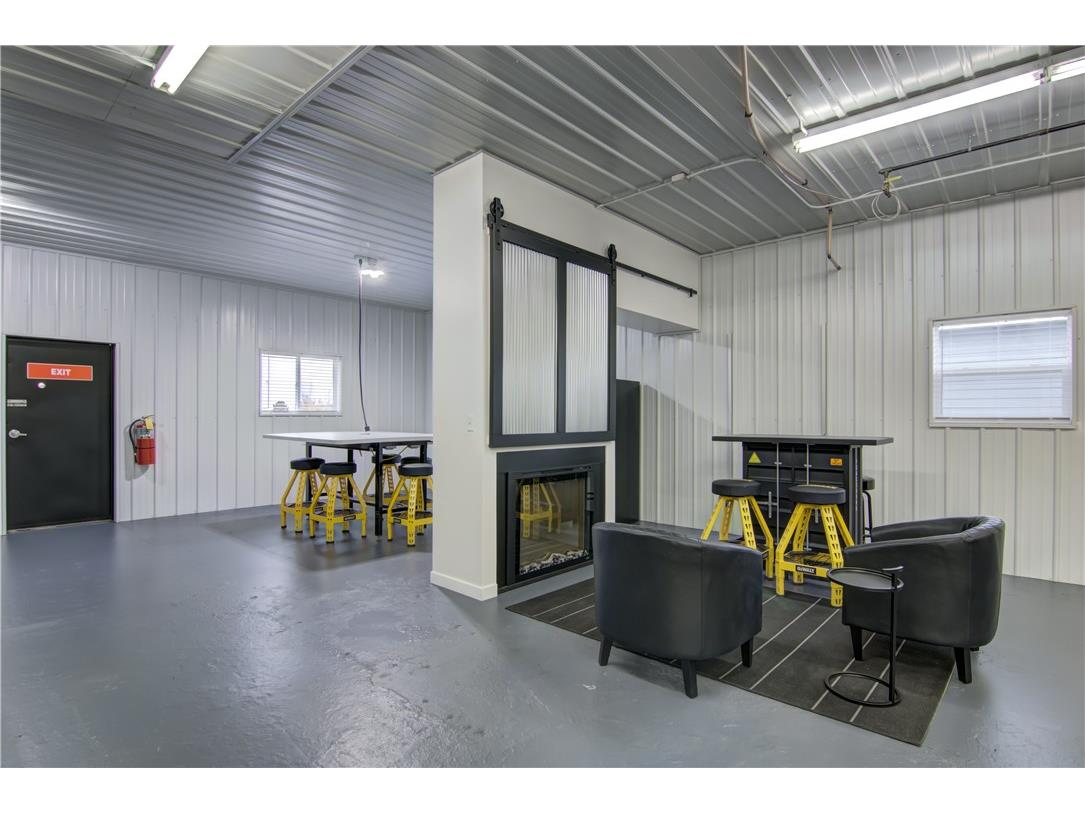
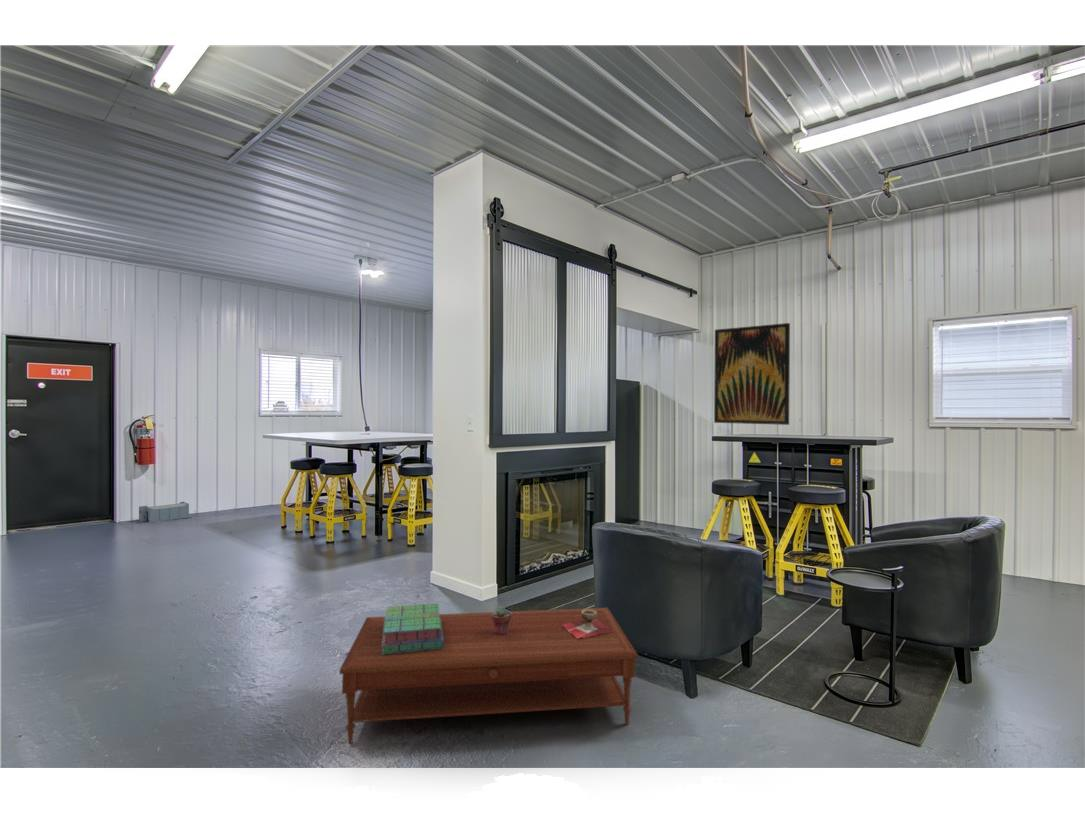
+ potted succulent [492,605,511,635]
+ decorative bowl [561,609,612,639]
+ coffee table [338,607,639,745]
+ stack of books [382,602,444,655]
+ wall art [713,322,791,426]
+ storage bin [138,501,192,523]
